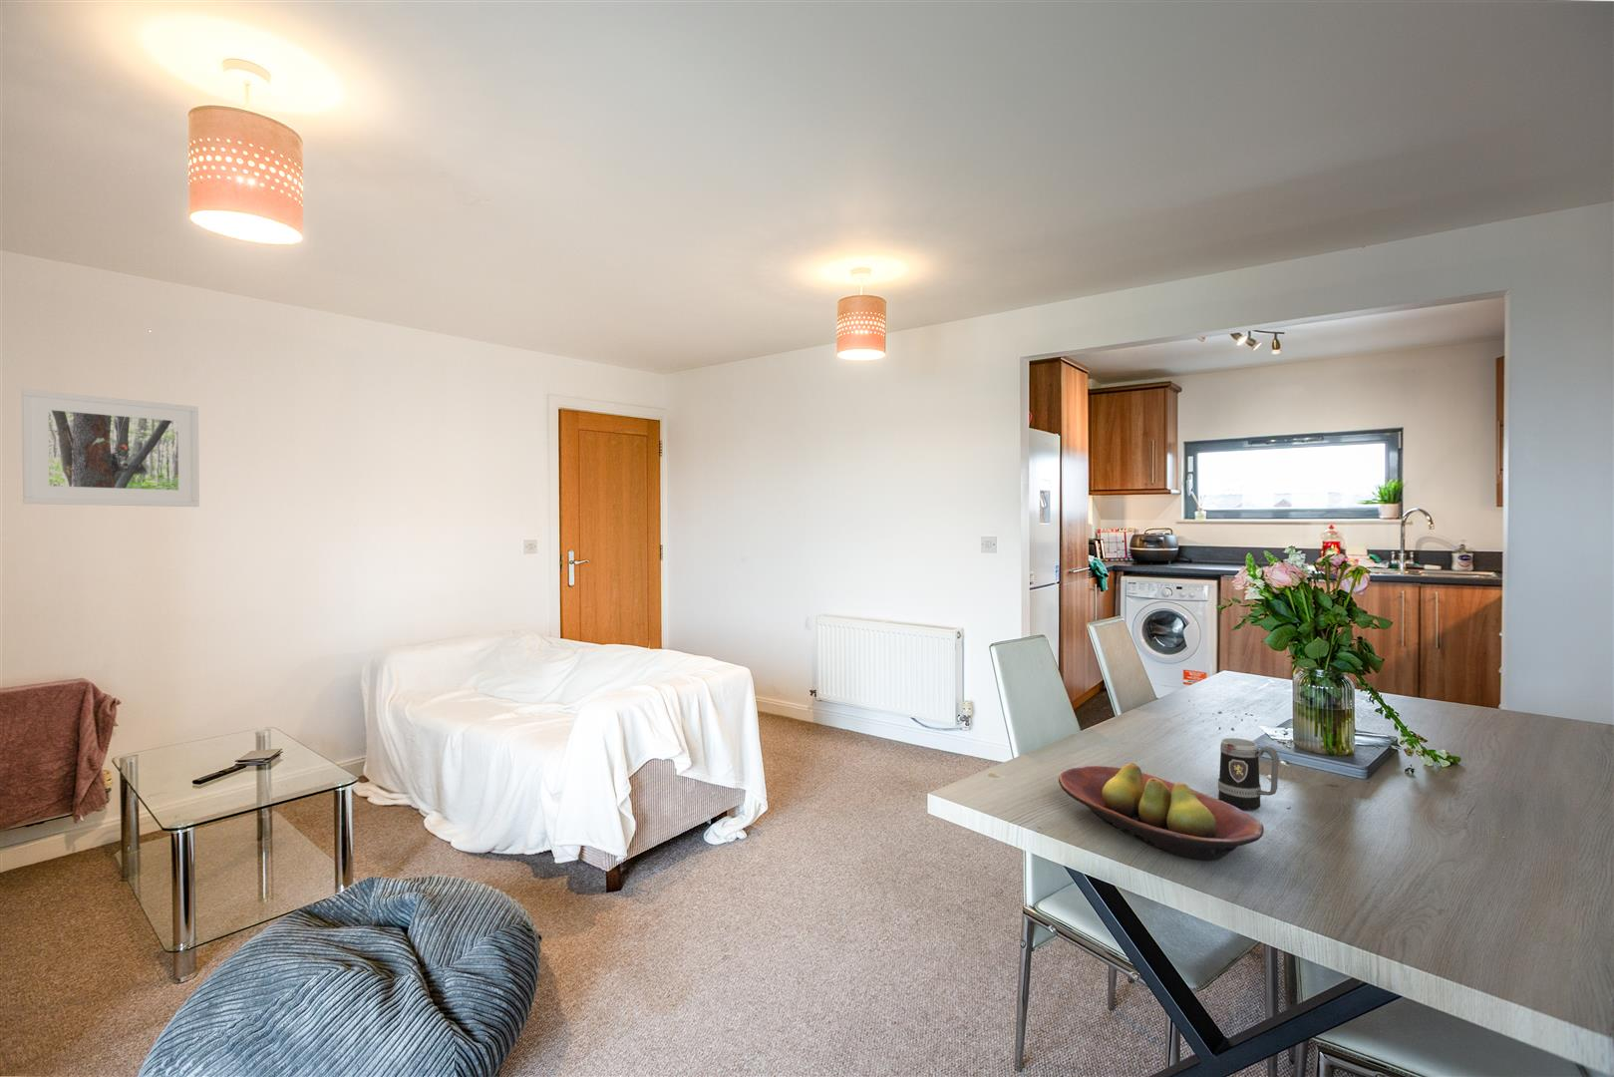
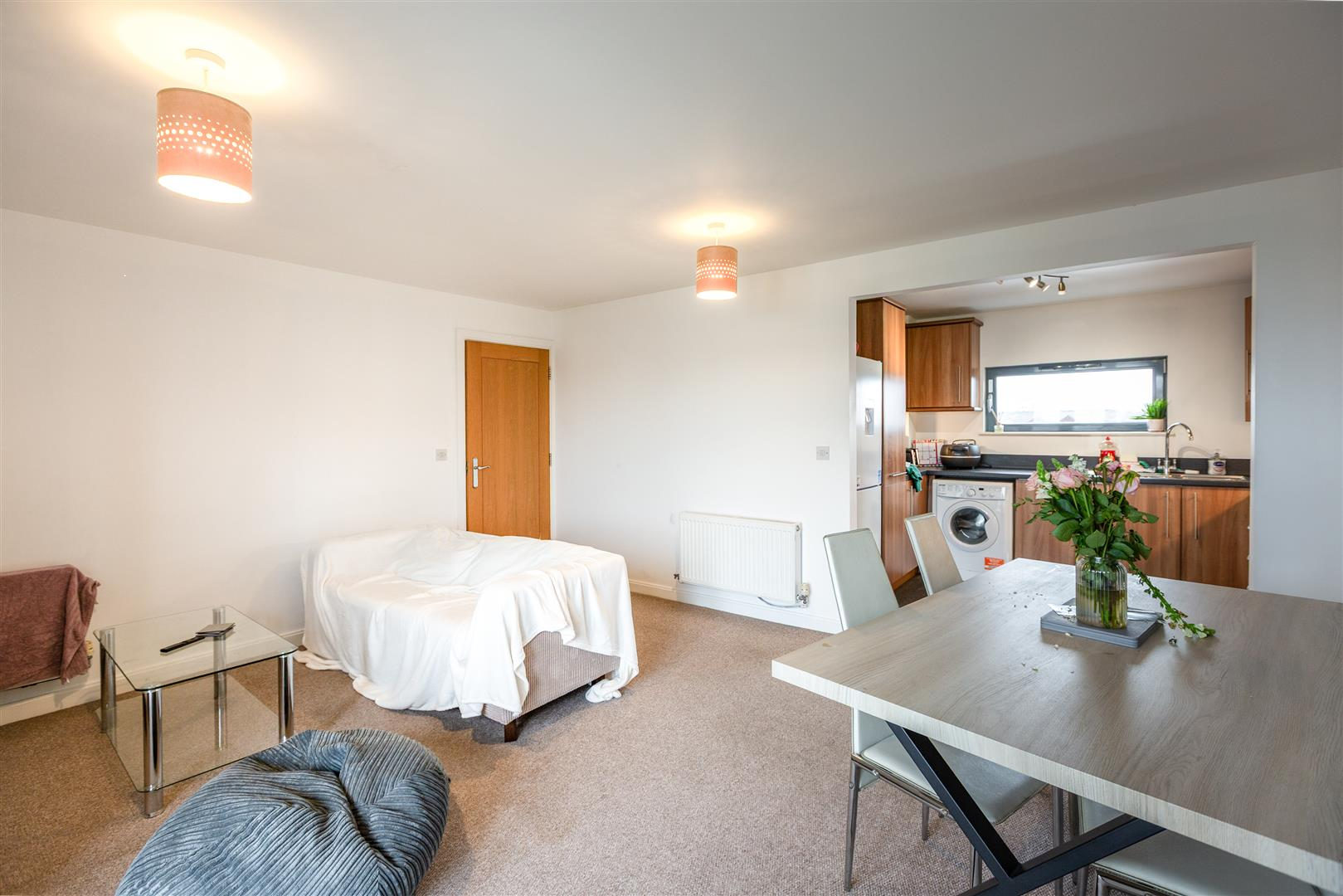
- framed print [20,388,201,507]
- fruit bowl [1058,763,1265,862]
- mug [1217,737,1280,810]
